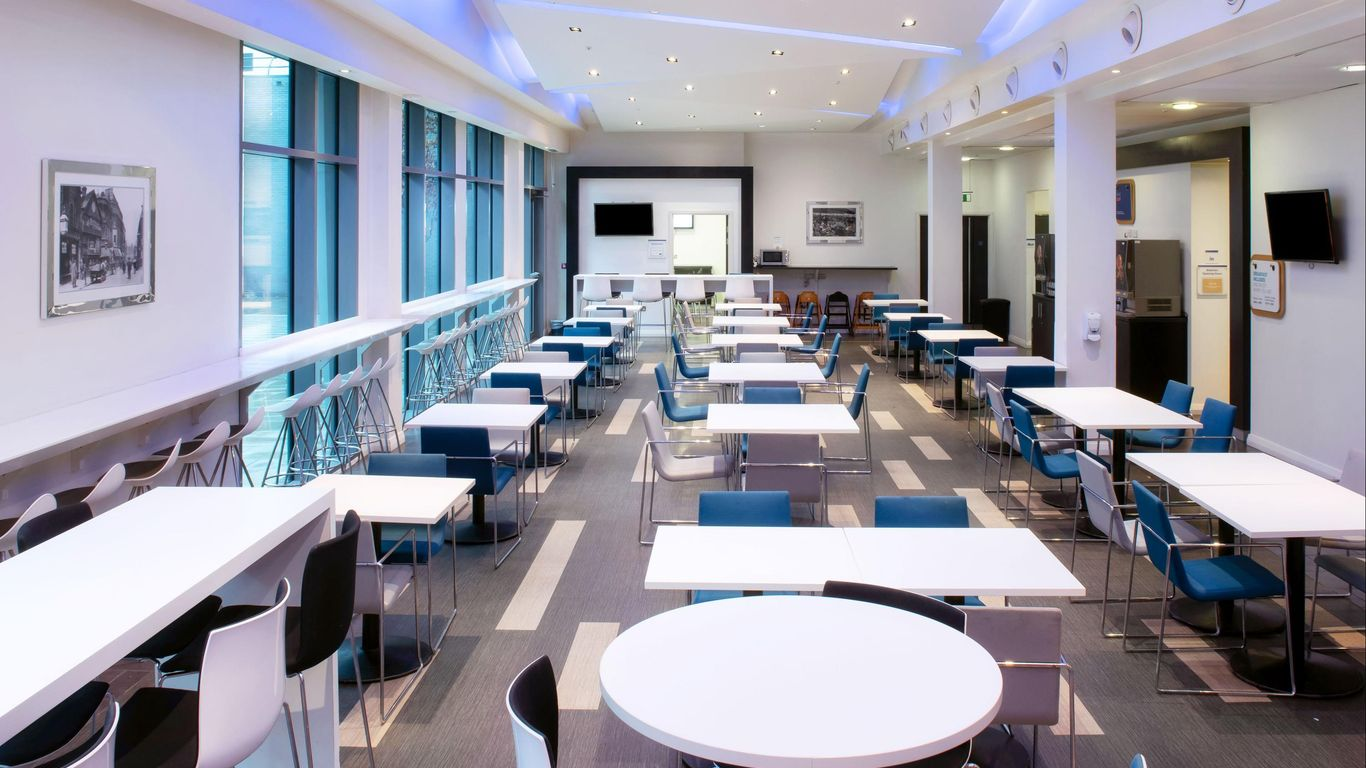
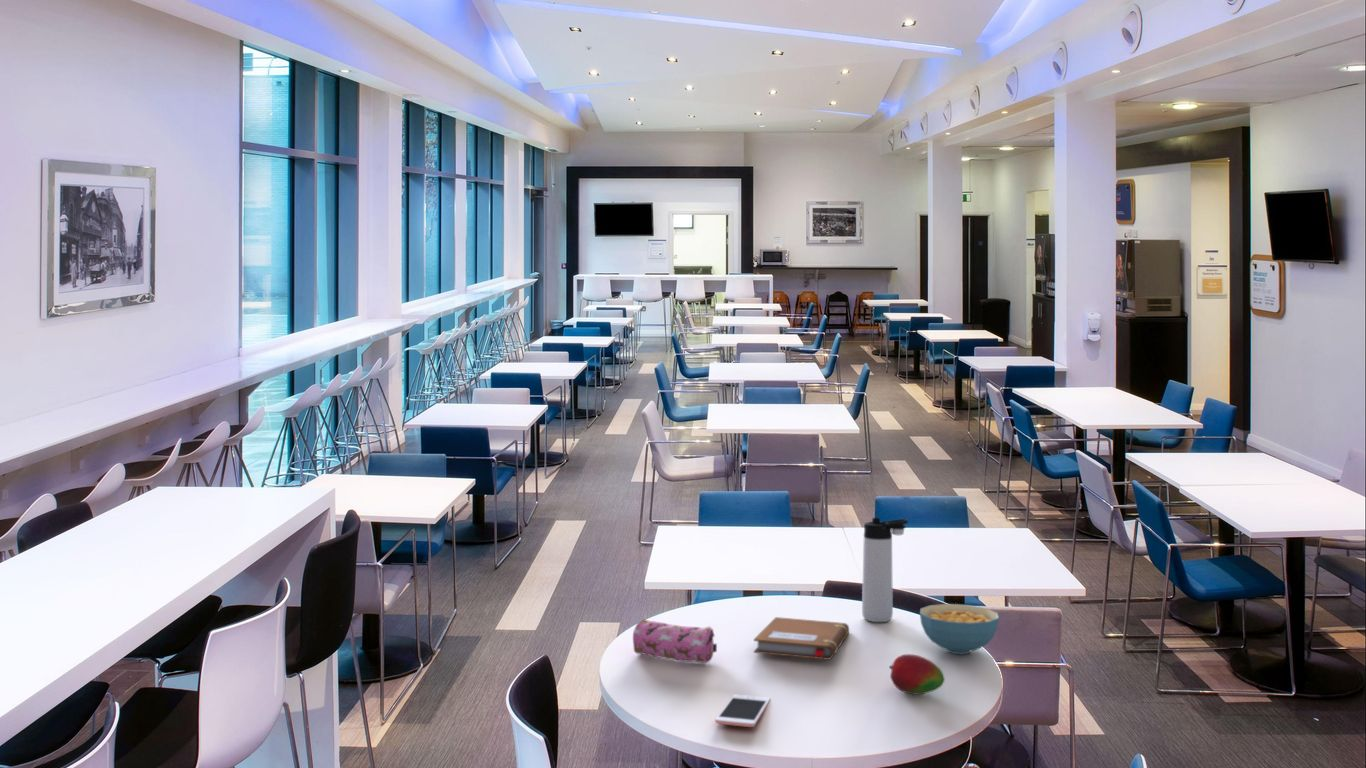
+ pencil case [632,618,718,664]
+ thermos bottle [861,517,909,623]
+ cereal bowl [919,603,1000,655]
+ fruit [888,653,946,695]
+ notebook [753,616,850,661]
+ cell phone [714,694,771,728]
